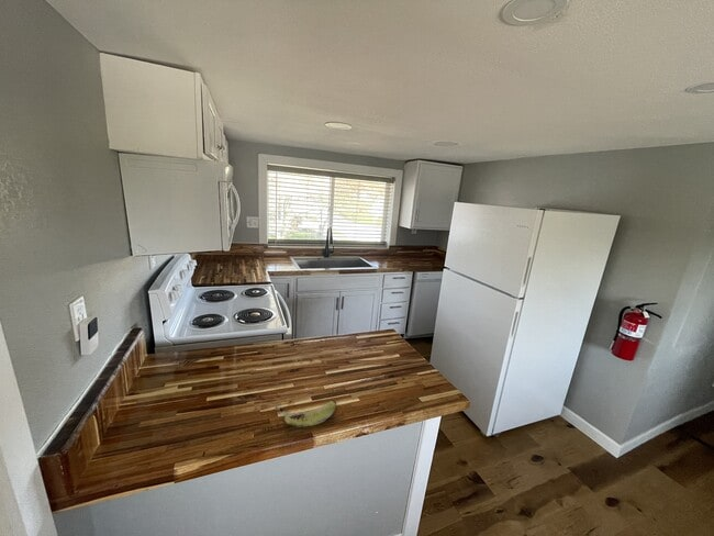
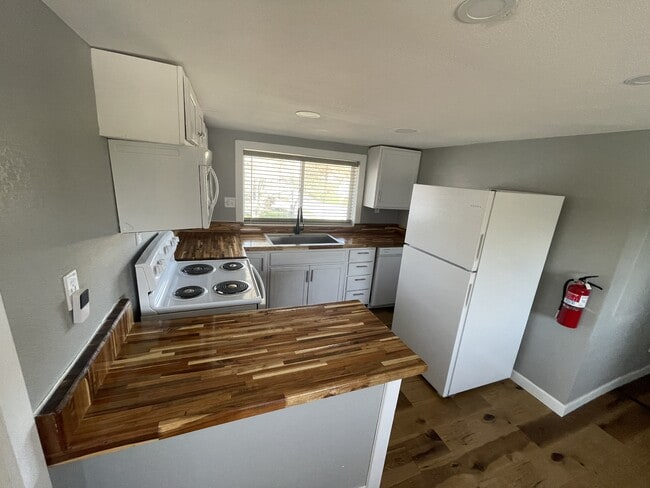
- fruit [275,400,337,428]
